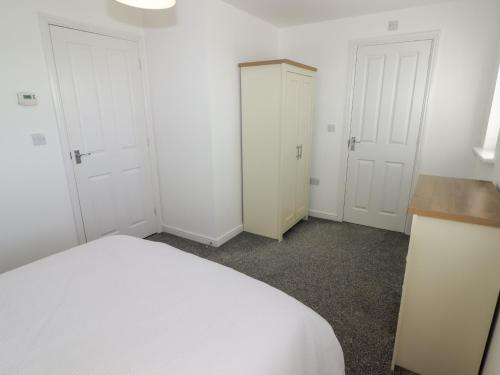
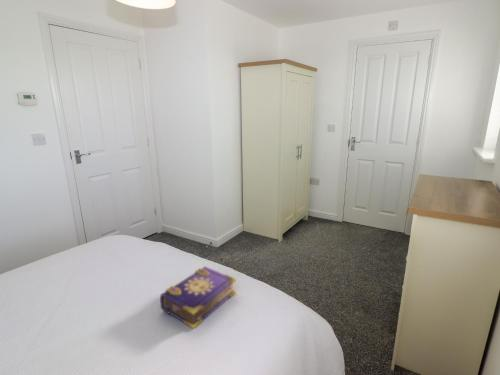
+ book [159,265,237,330]
